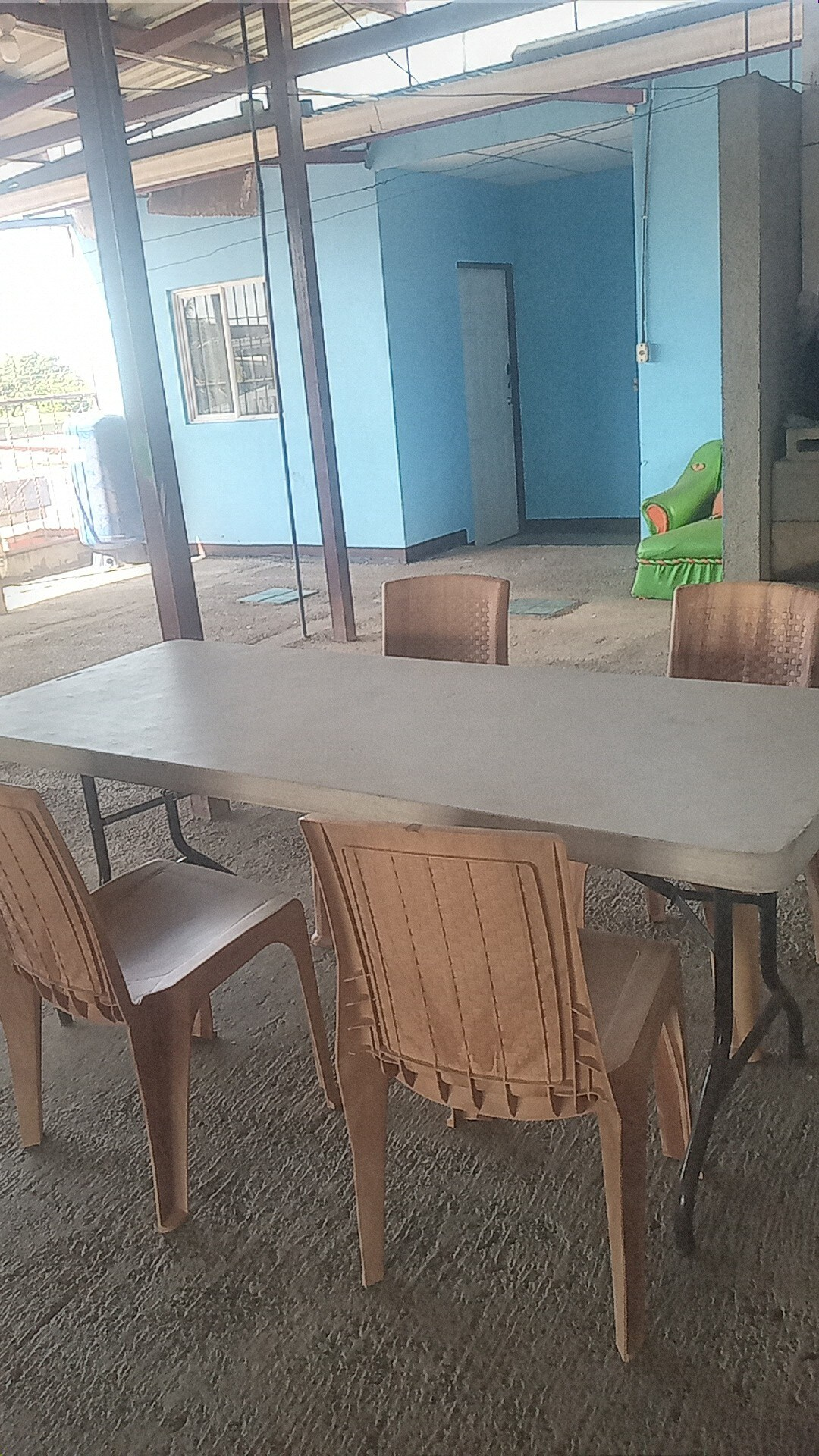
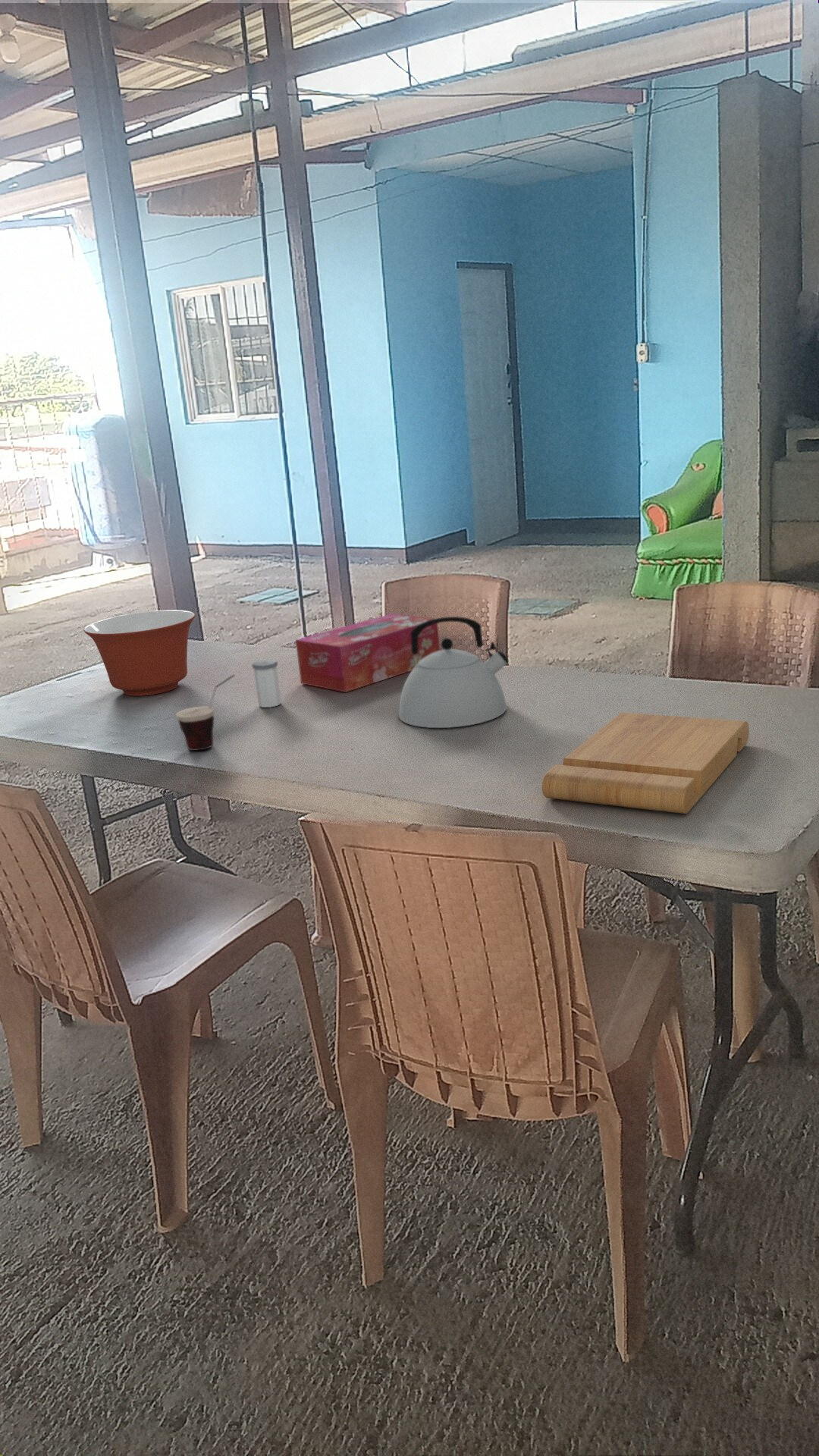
+ salt shaker [251,659,282,708]
+ mixing bowl [83,610,196,697]
+ kettle [398,616,509,729]
+ cup [175,673,236,752]
+ cutting board [541,712,750,814]
+ tissue box [295,613,441,693]
